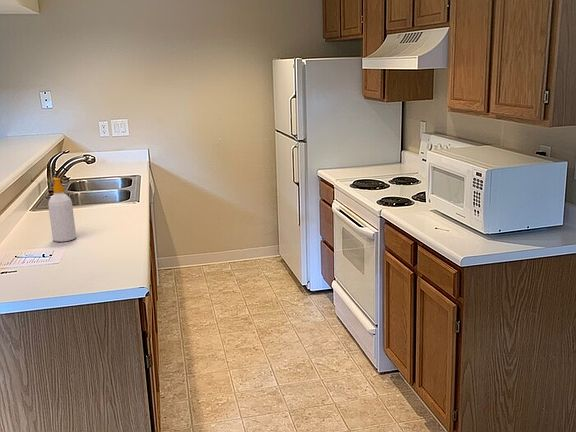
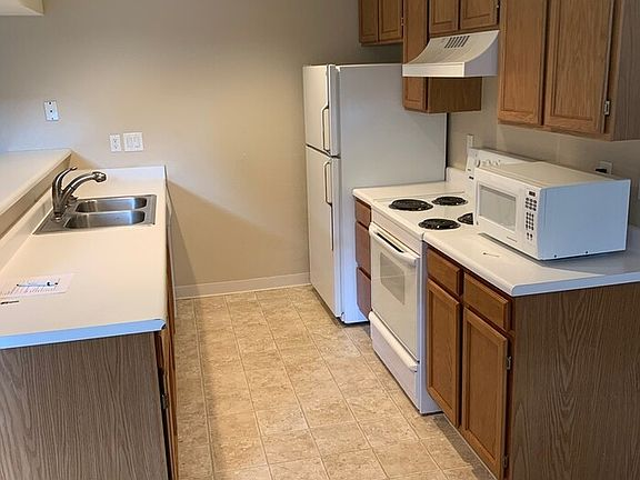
- soap bottle [47,177,77,243]
